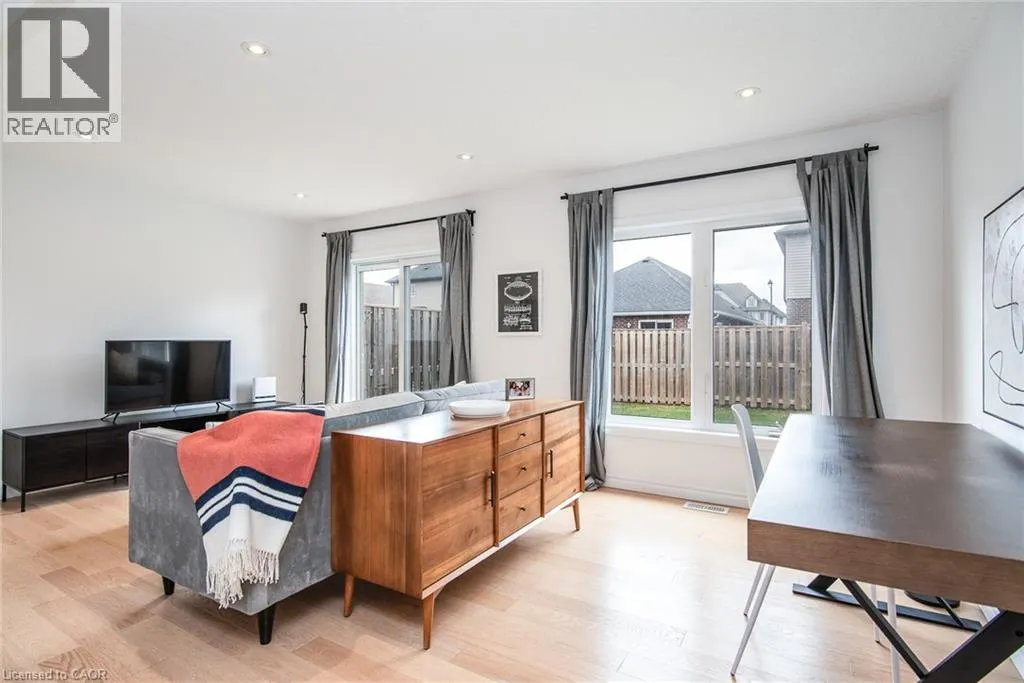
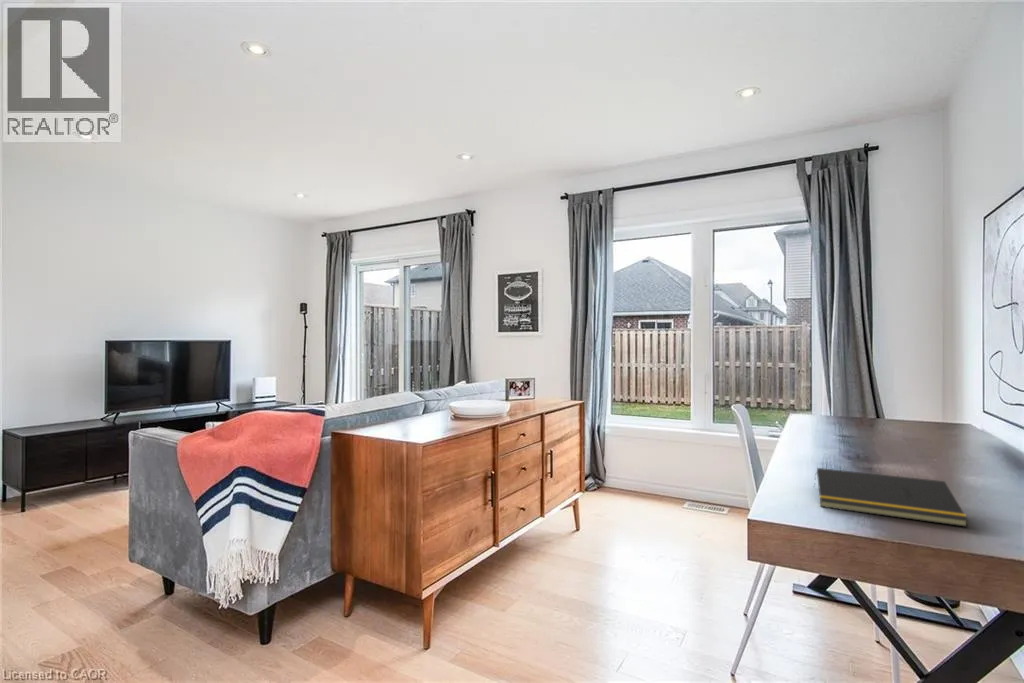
+ notepad [813,467,969,528]
